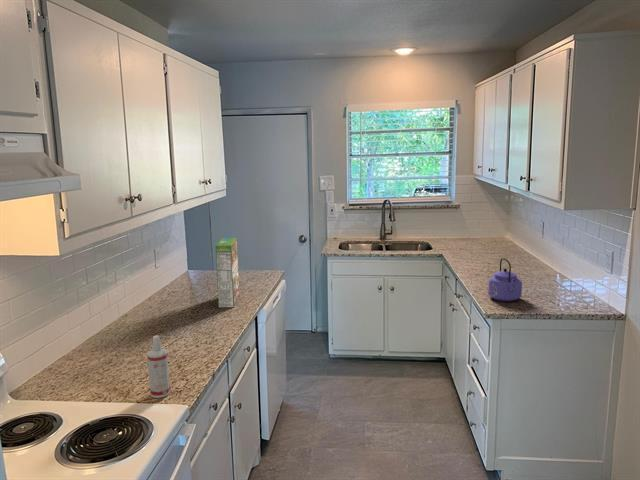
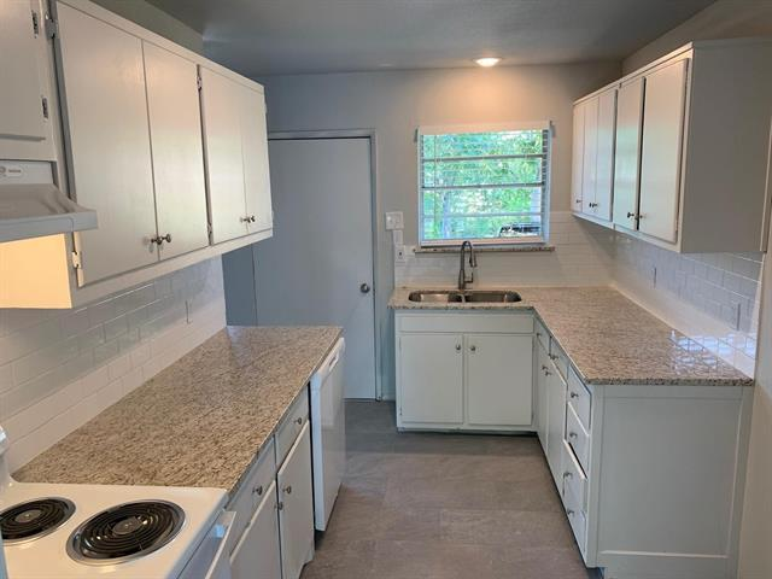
- spray bottle [146,334,171,399]
- kettle [487,257,523,302]
- cereal box [214,237,240,309]
